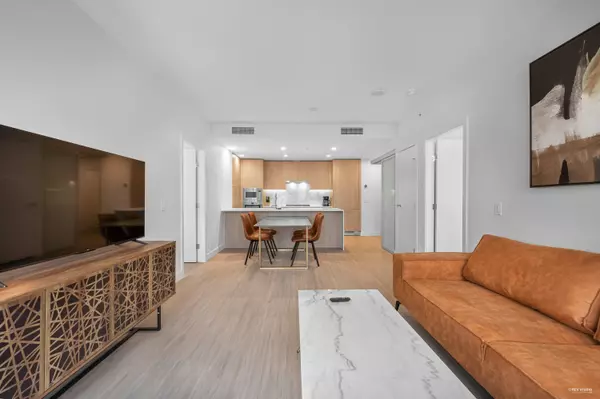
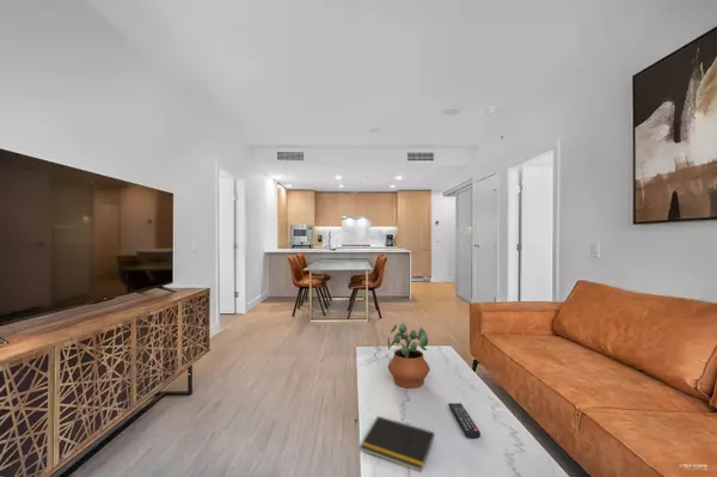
+ remote control [447,402,482,440]
+ notepad [358,415,436,473]
+ potted plant [386,323,431,390]
